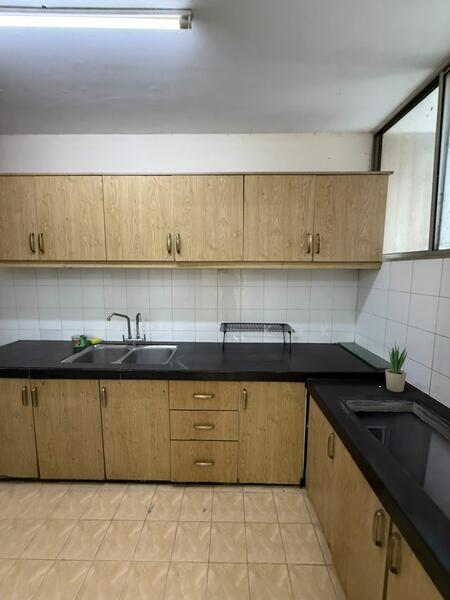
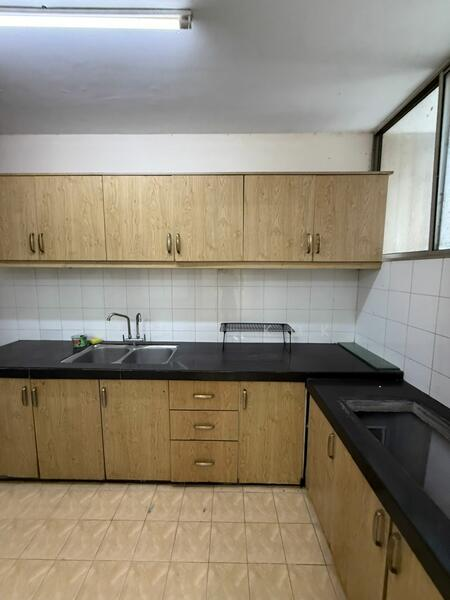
- potted plant [385,340,409,393]
